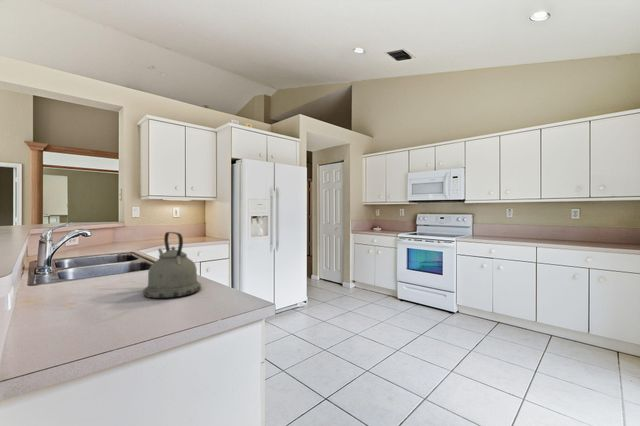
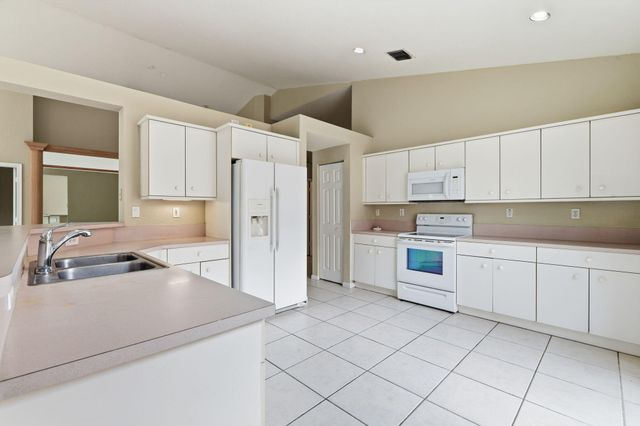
- kettle [142,231,202,299]
